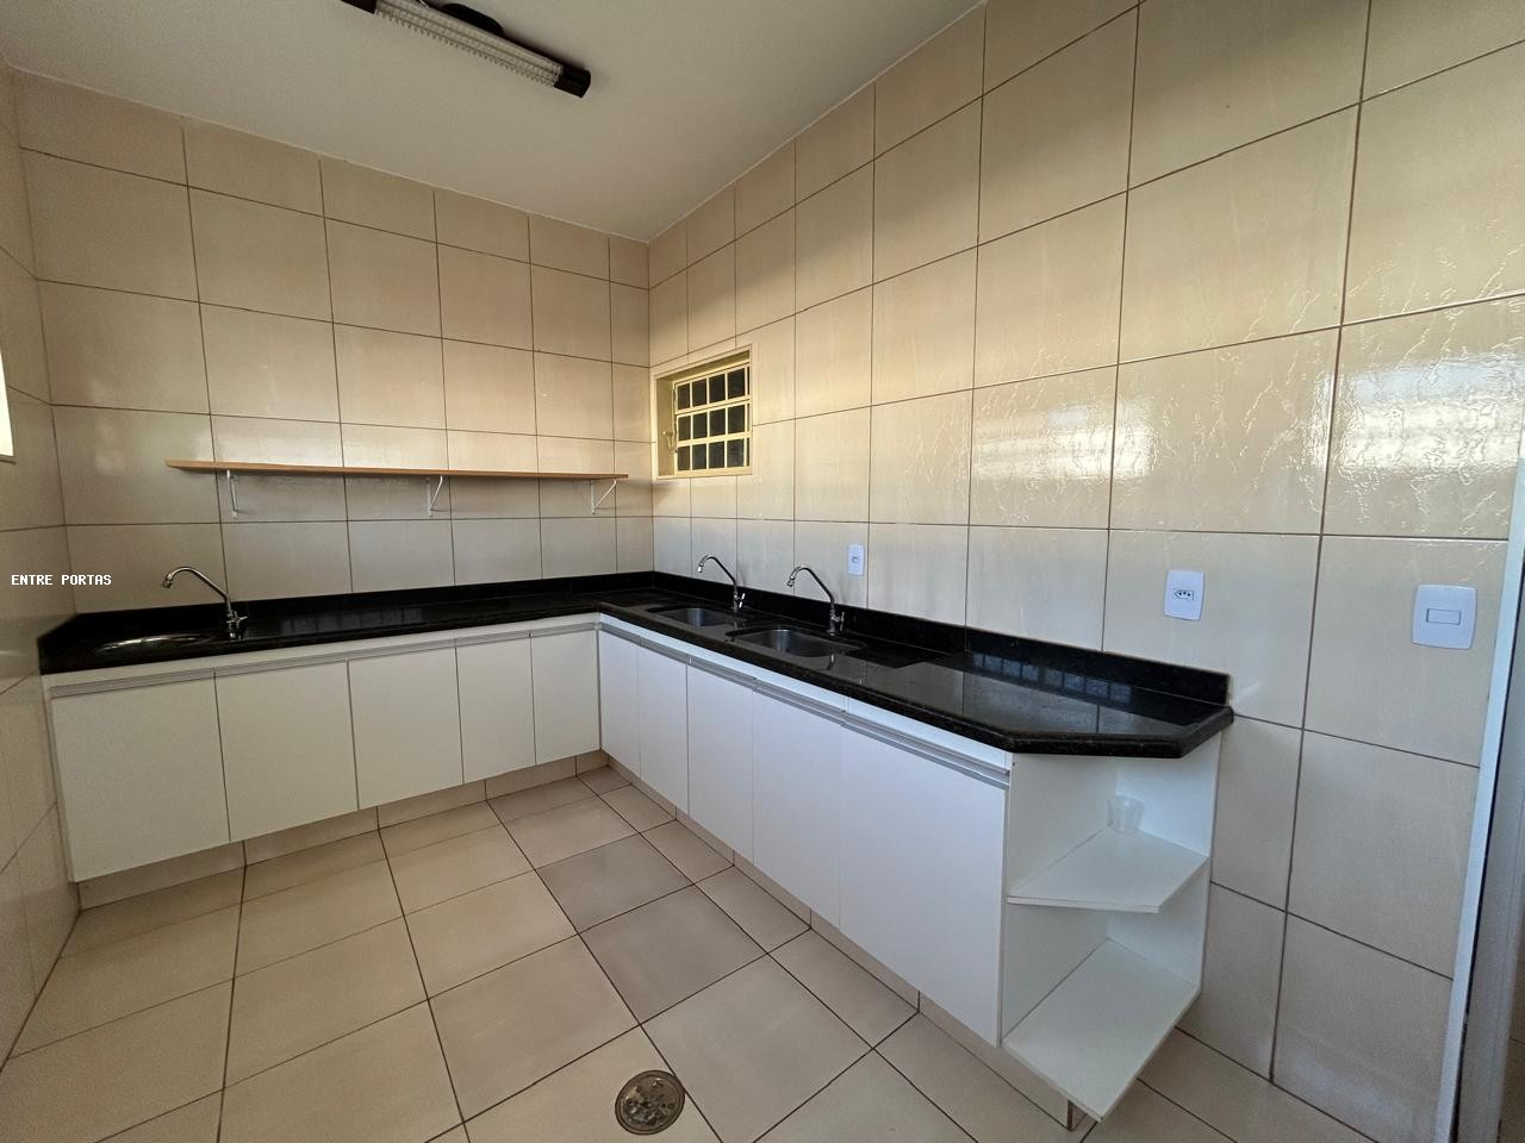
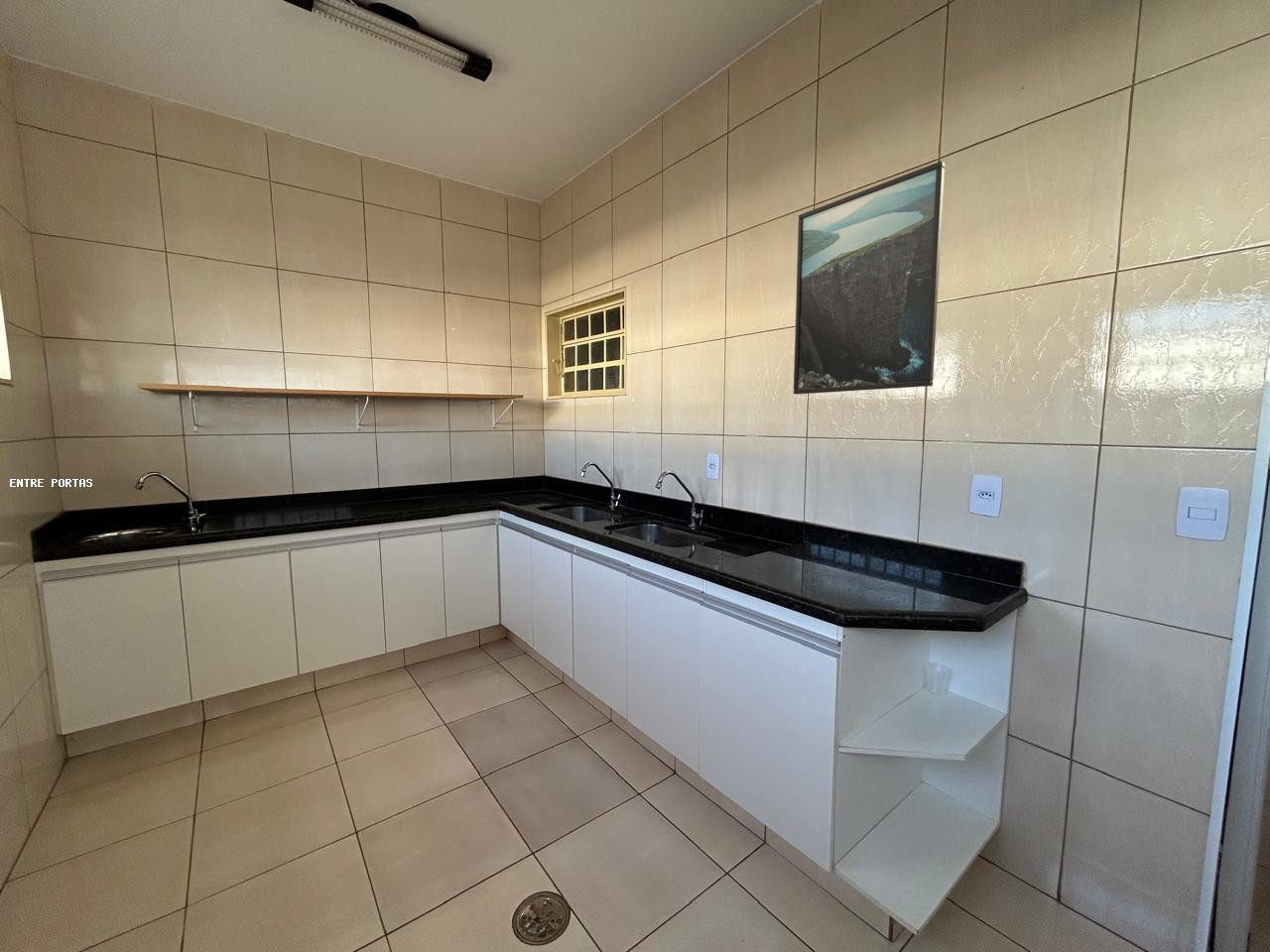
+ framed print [793,160,946,396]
